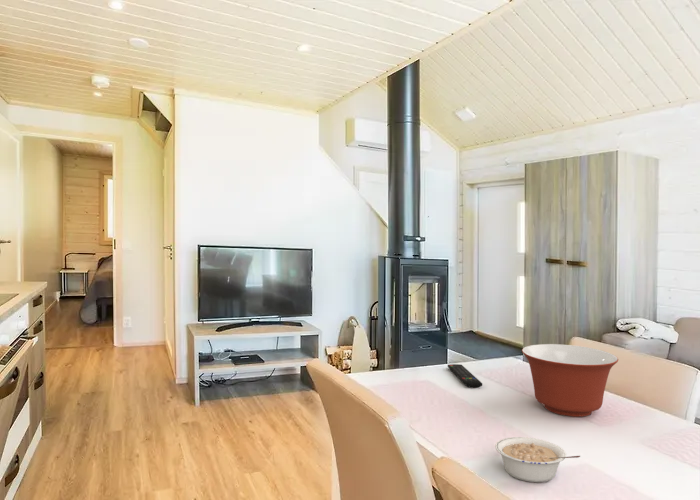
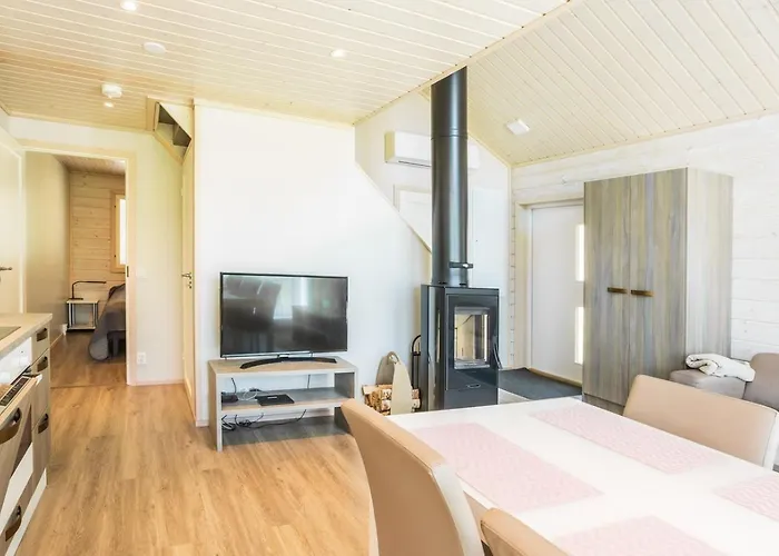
- remote control [447,363,483,389]
- legume [494,436,581,483]
- mixing bowl [521,343,619,418]
